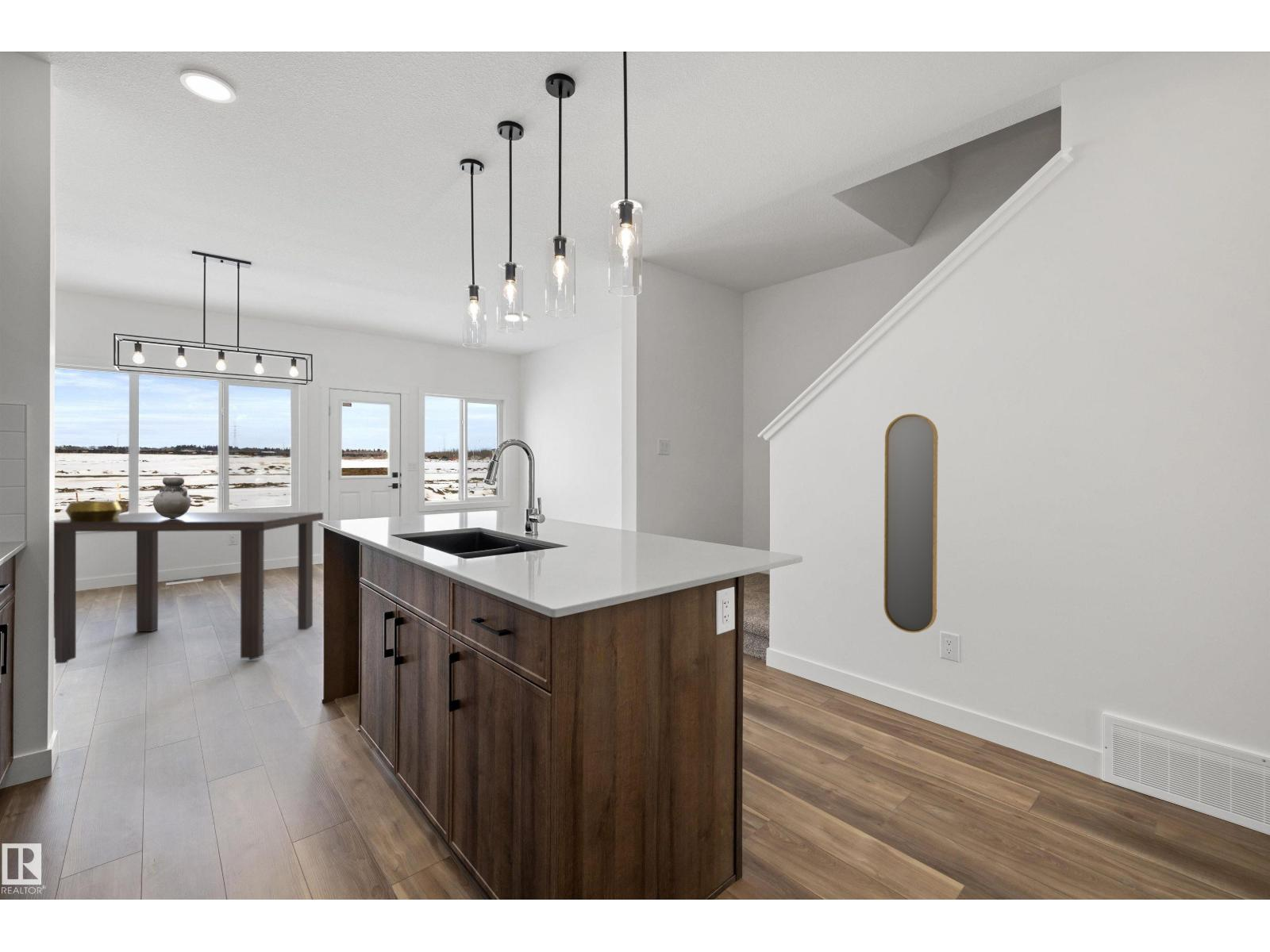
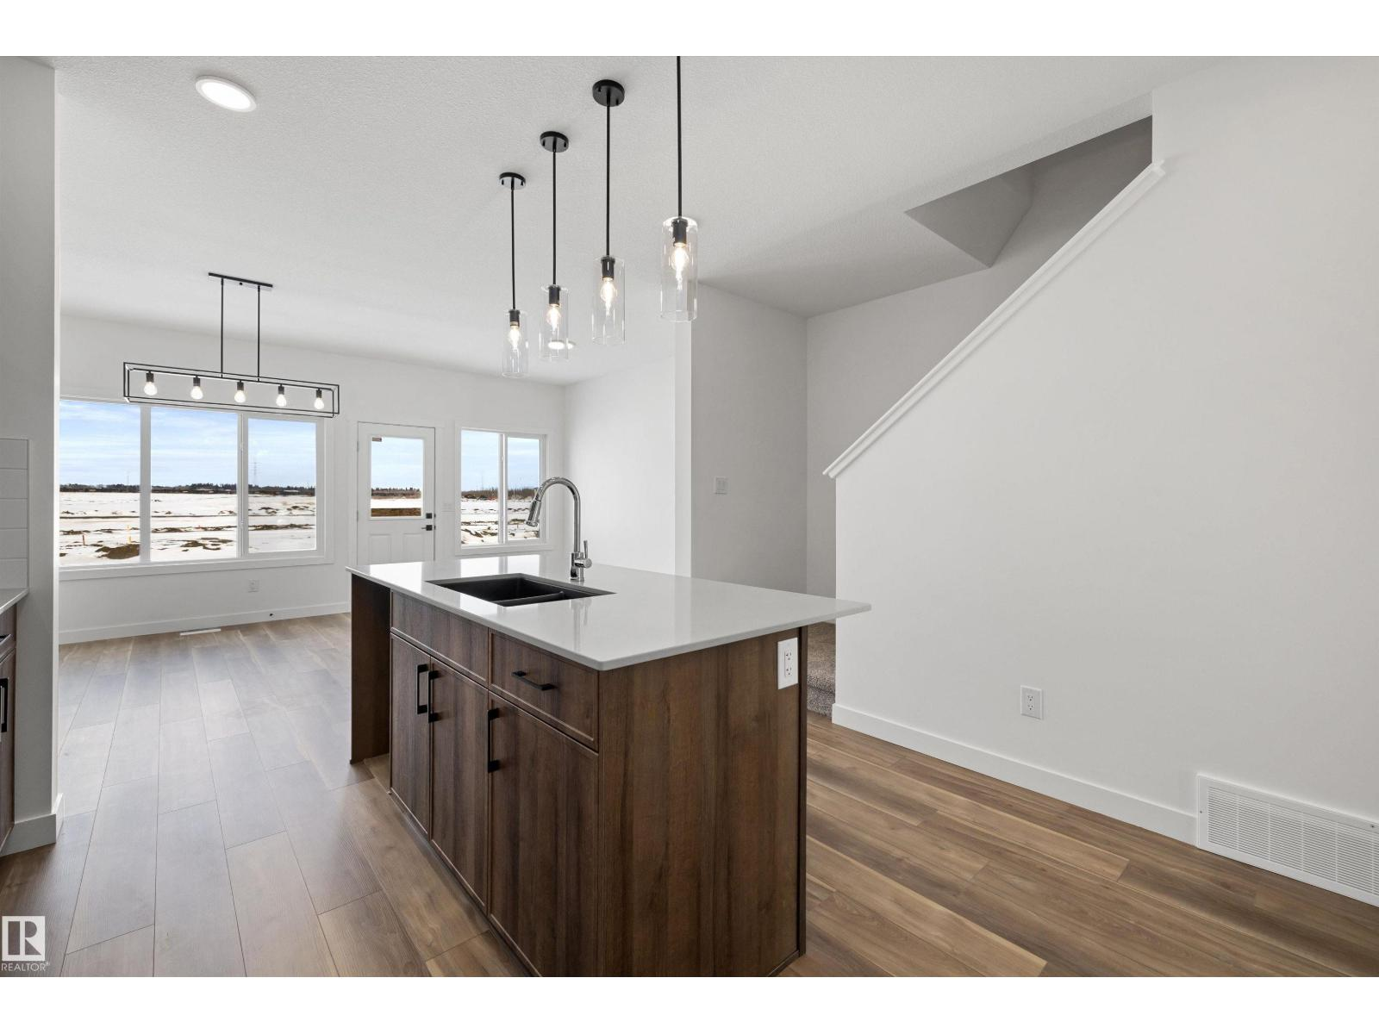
- vase [152,477,191,519]
- home mirror [883,413,939,634]
- decorative bowl [64,501,123,520]
- dining table [53,512,324,664]
